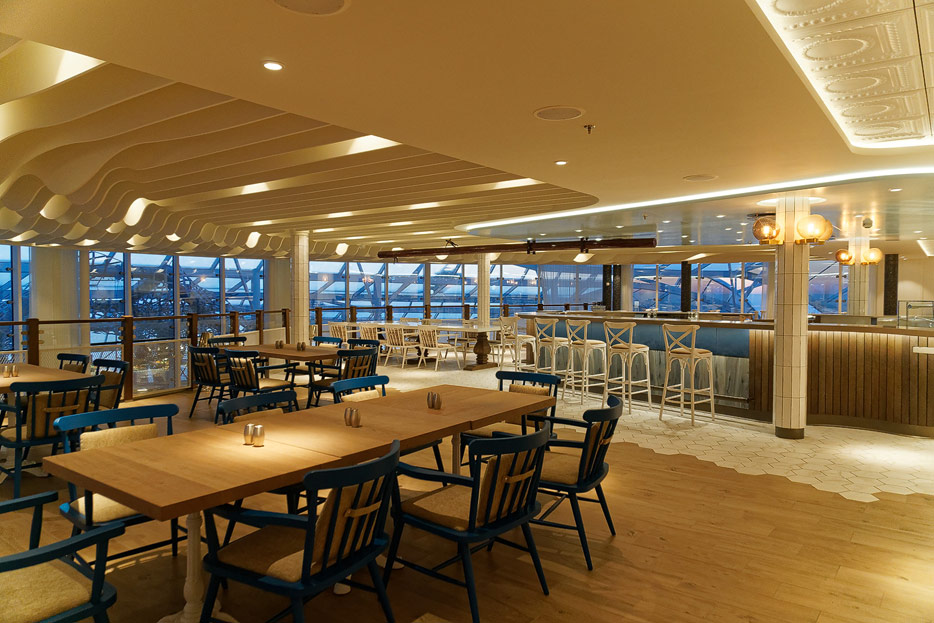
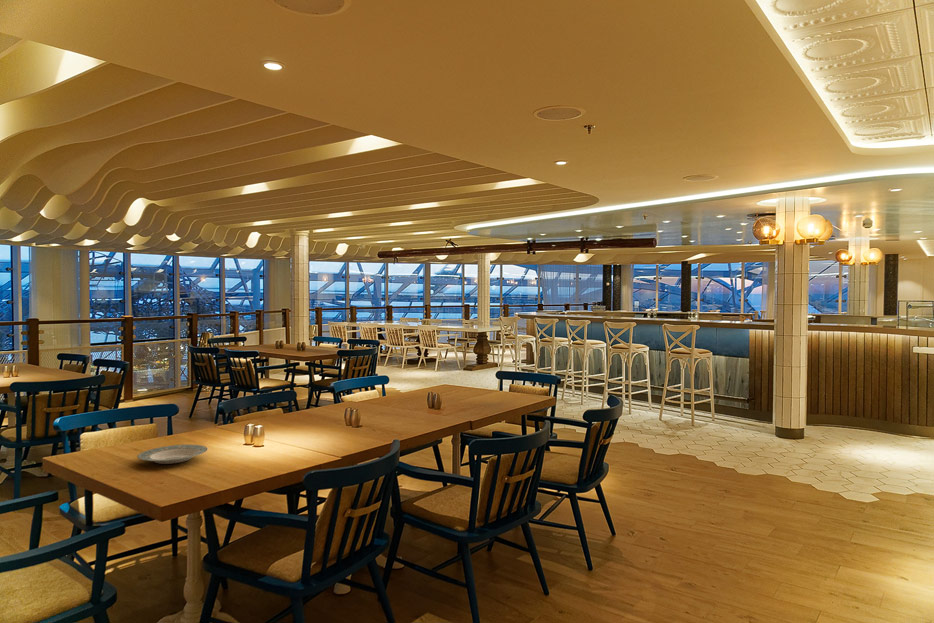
+ plate [136,444,209,465]
